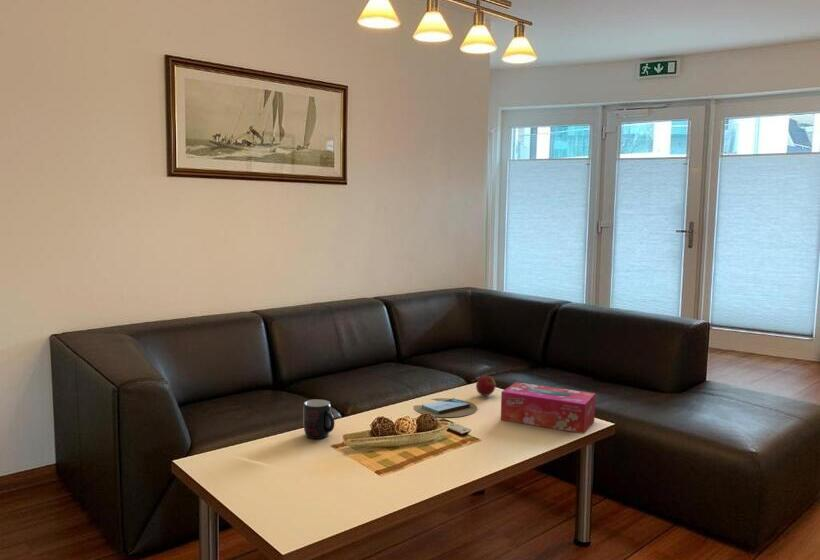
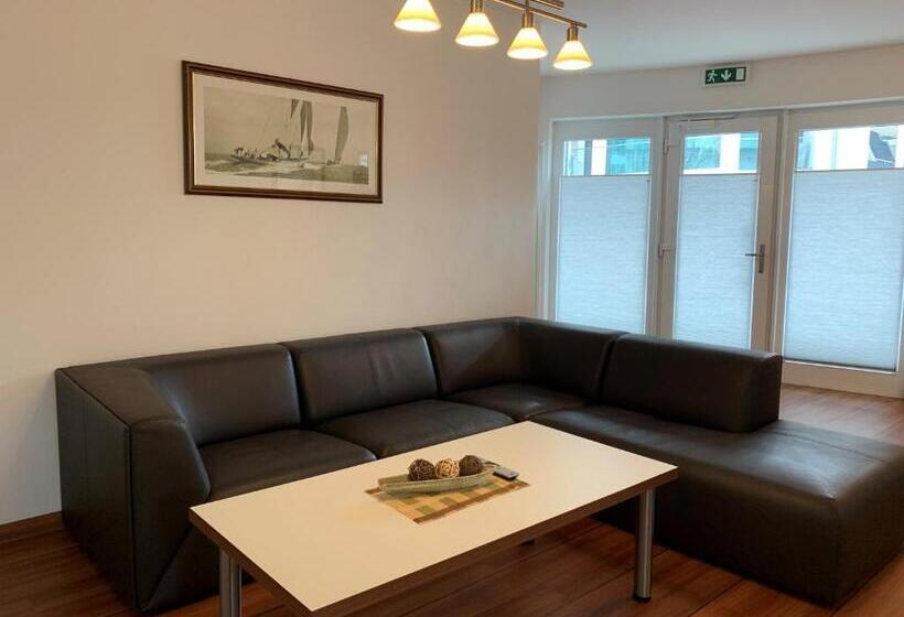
- apple [475,375,497,397]
- tissue box [500,381,597,435]
- mug [302,398,336,440]
- book [413,397,478,418]
